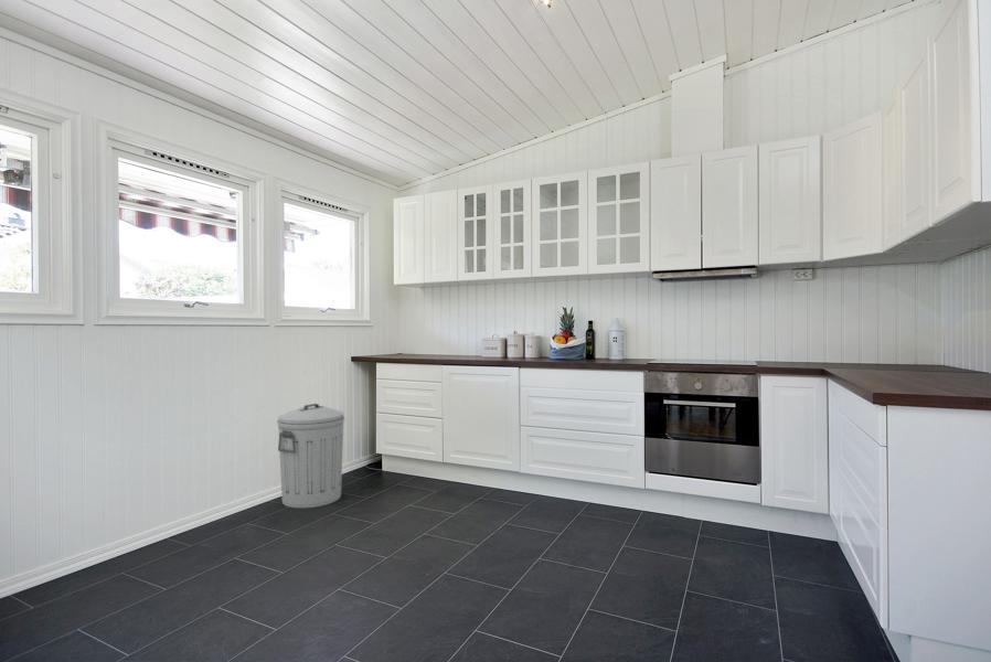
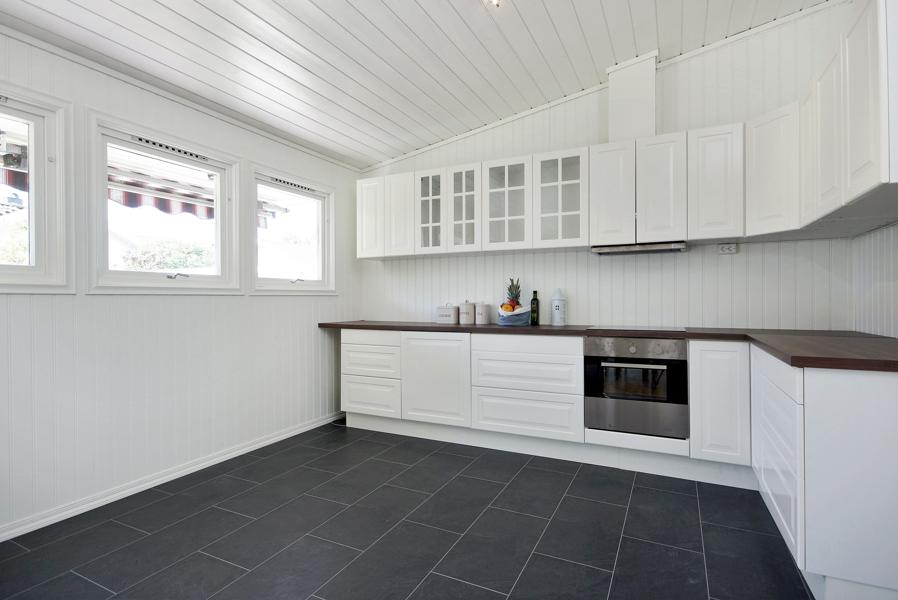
- trash can [276,403,345,509]
